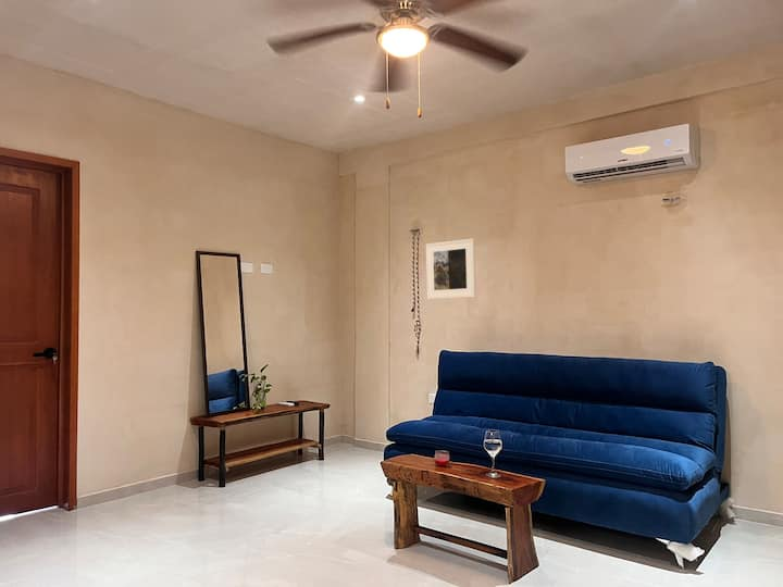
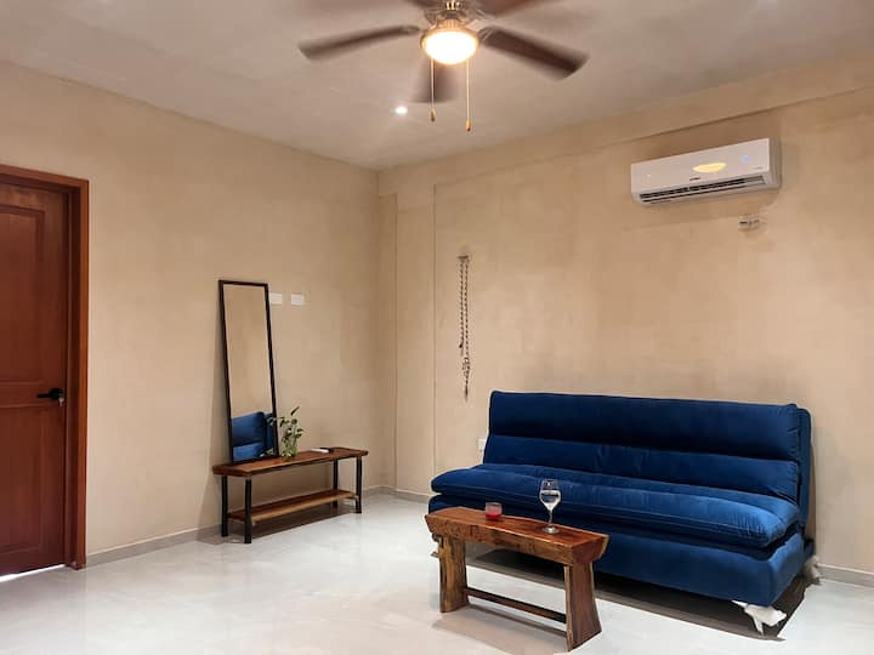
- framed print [425,238,476,300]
